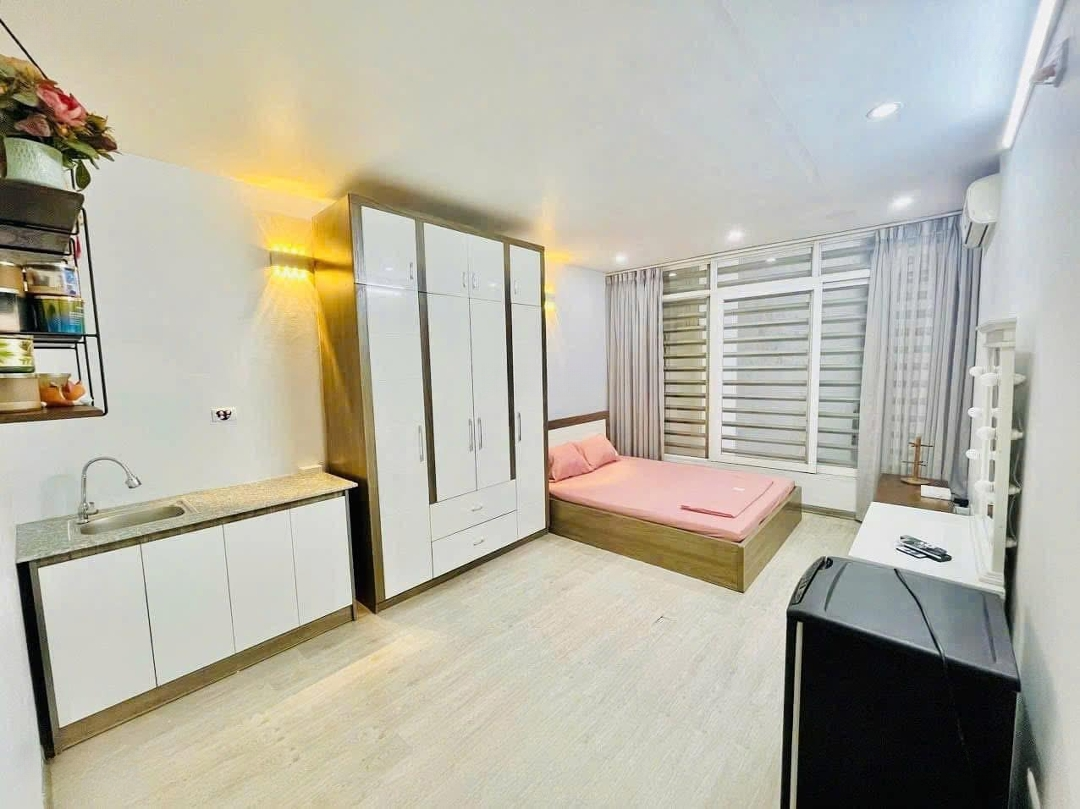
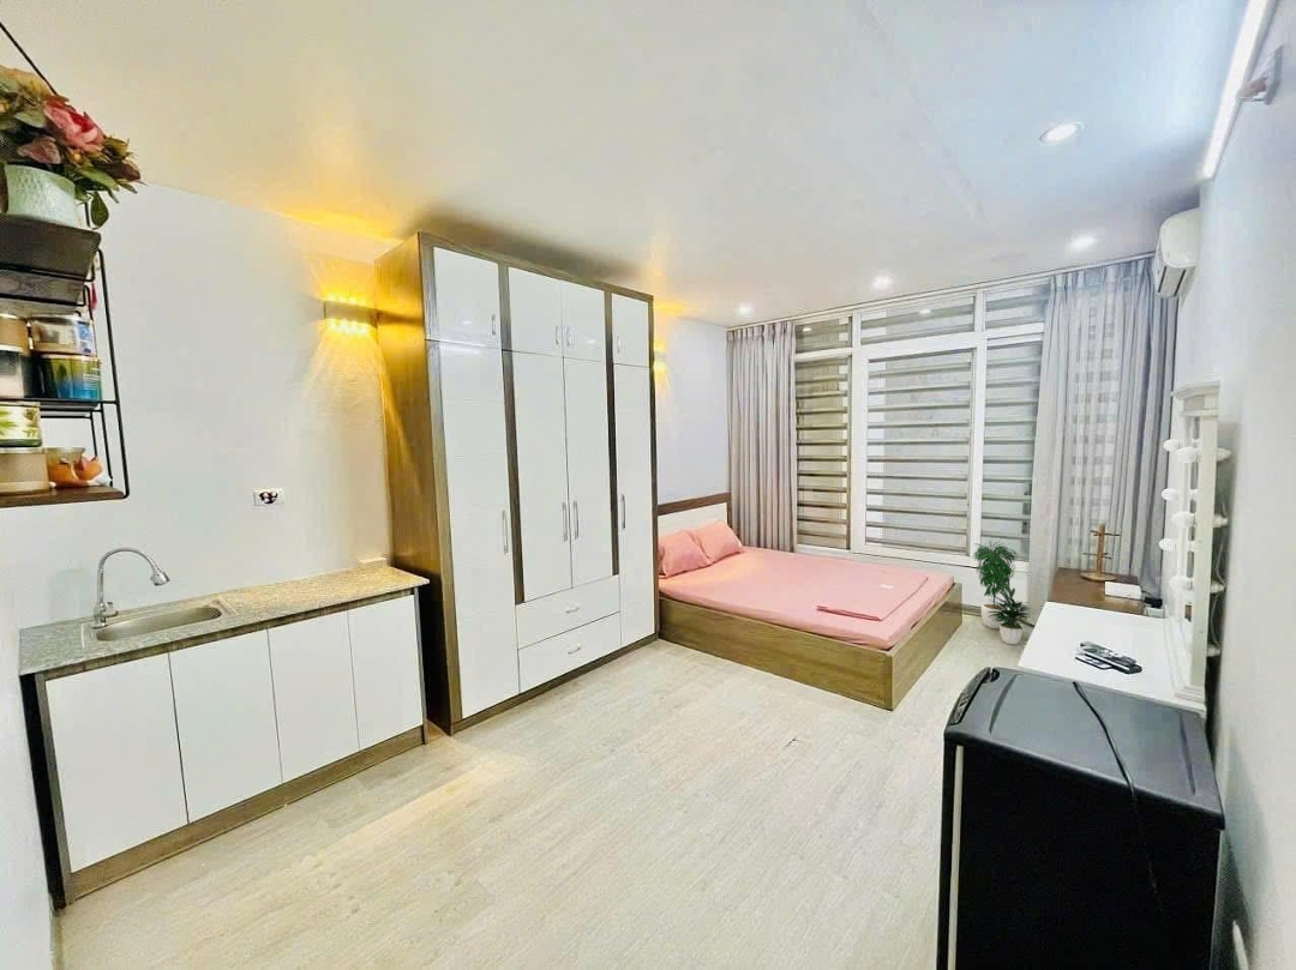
+ potted plant [971,540,1033,646]
